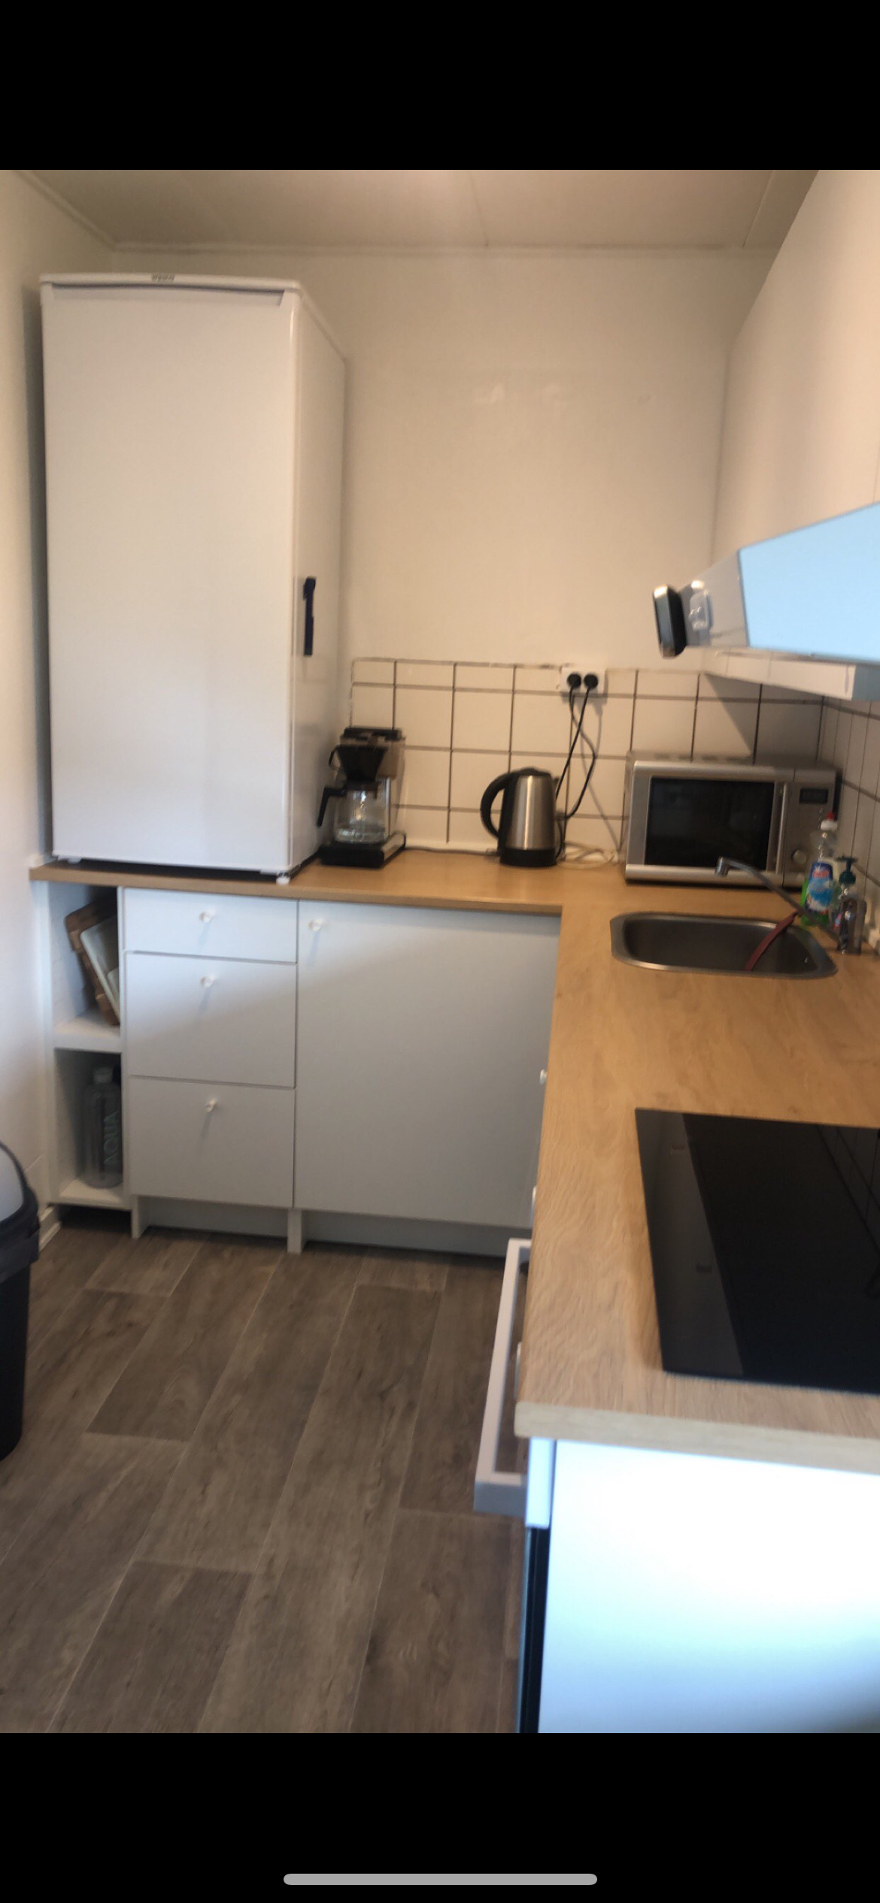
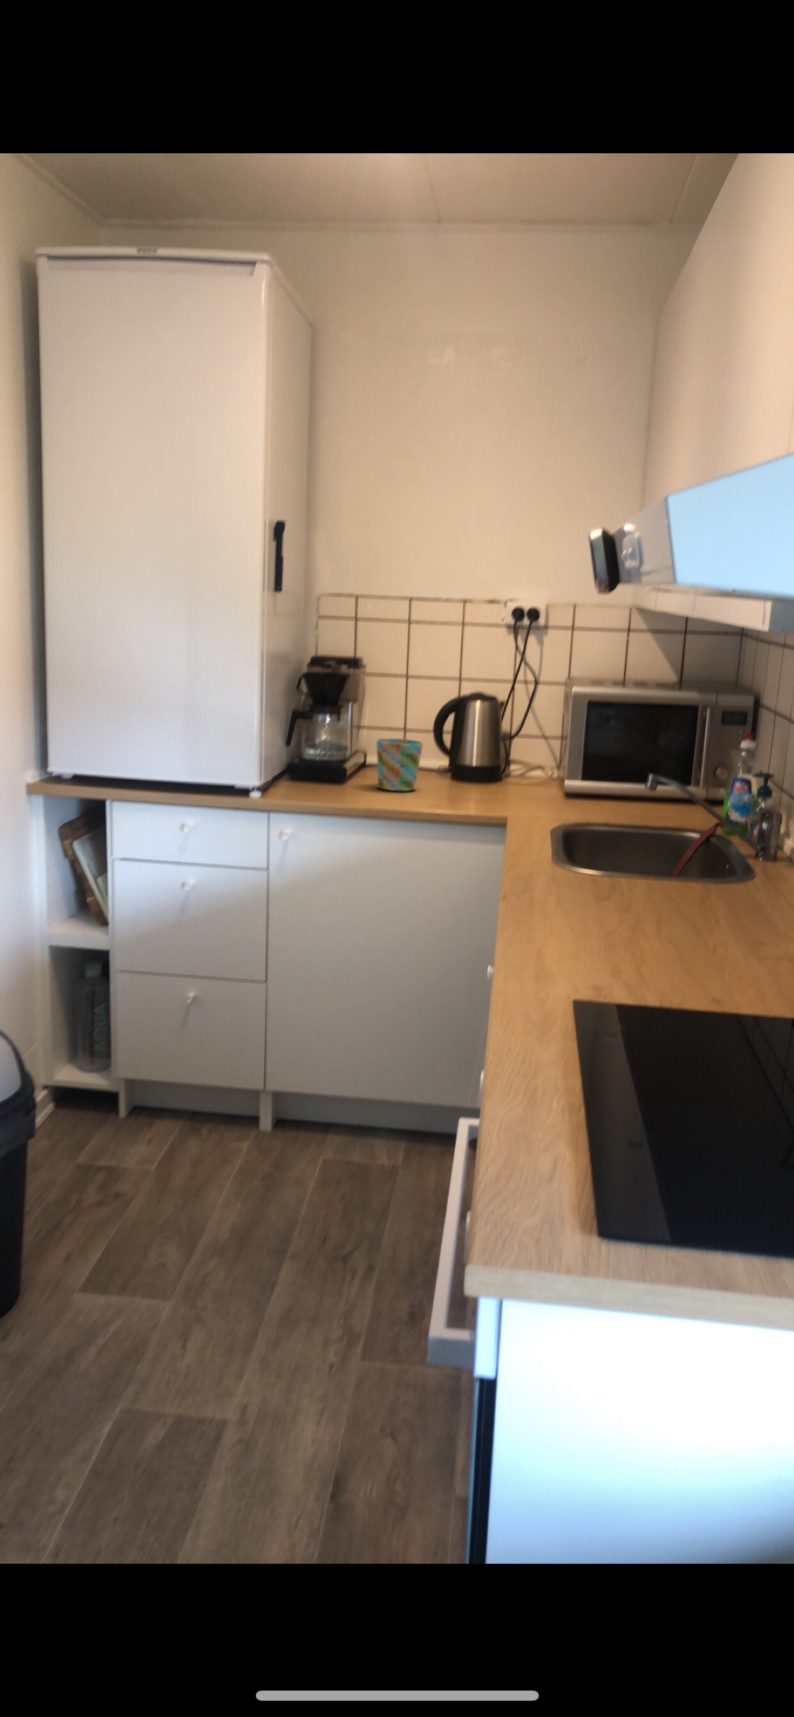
+ mug [376,738,424,792]
